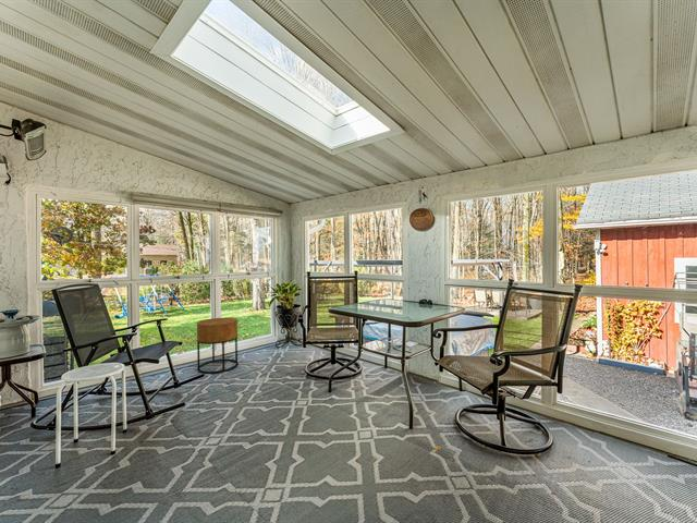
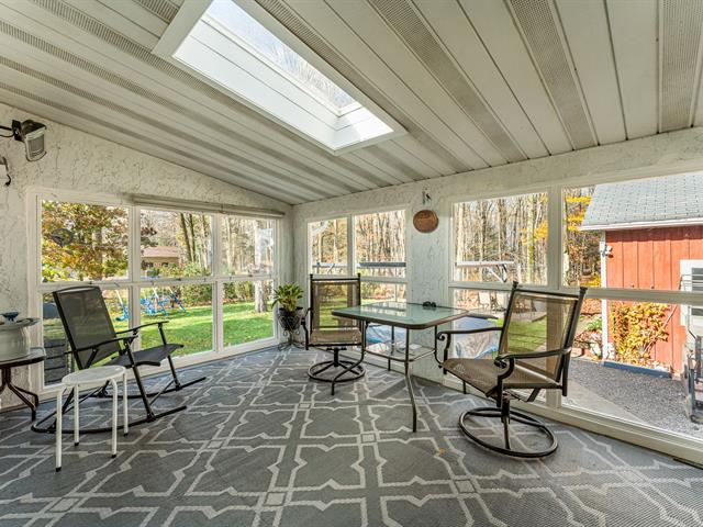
- side table [196,317,240,375]
